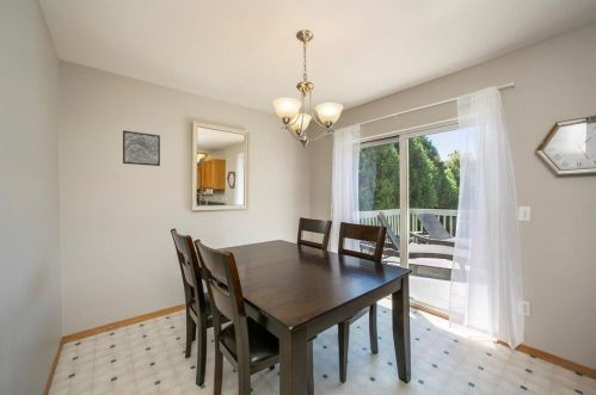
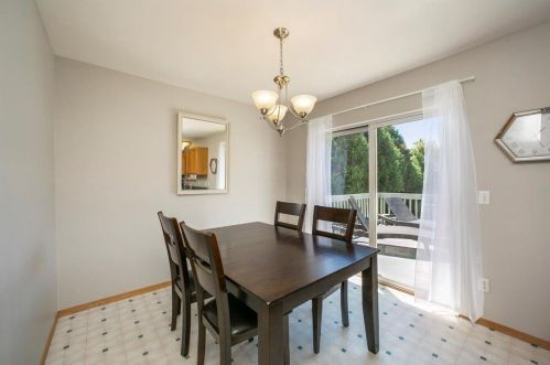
- wall art [122,129,161,167]
